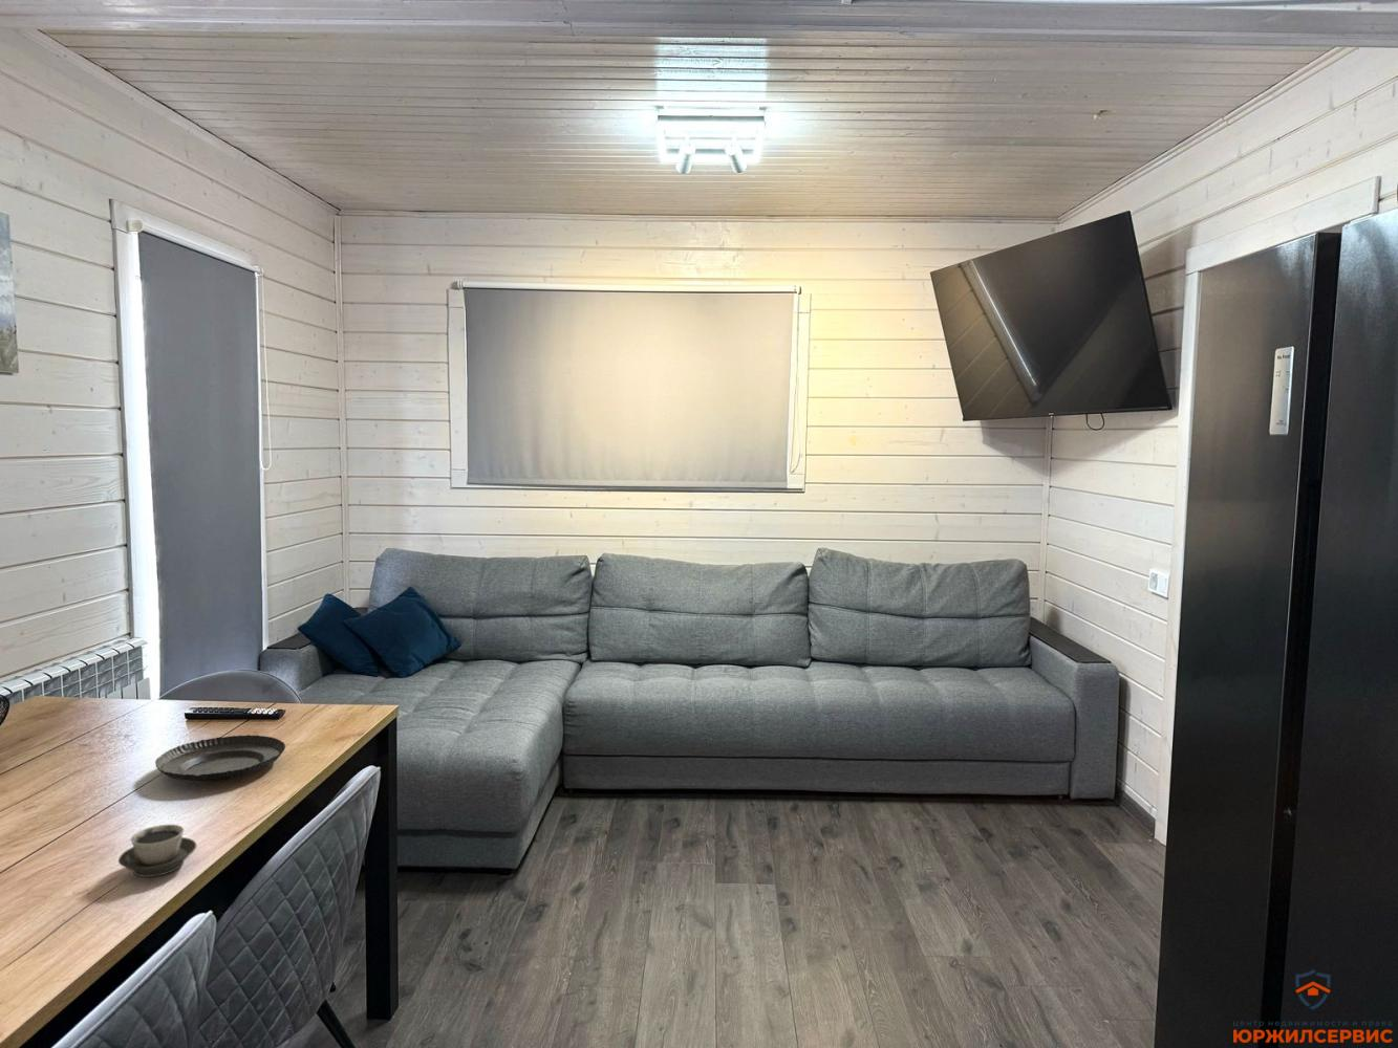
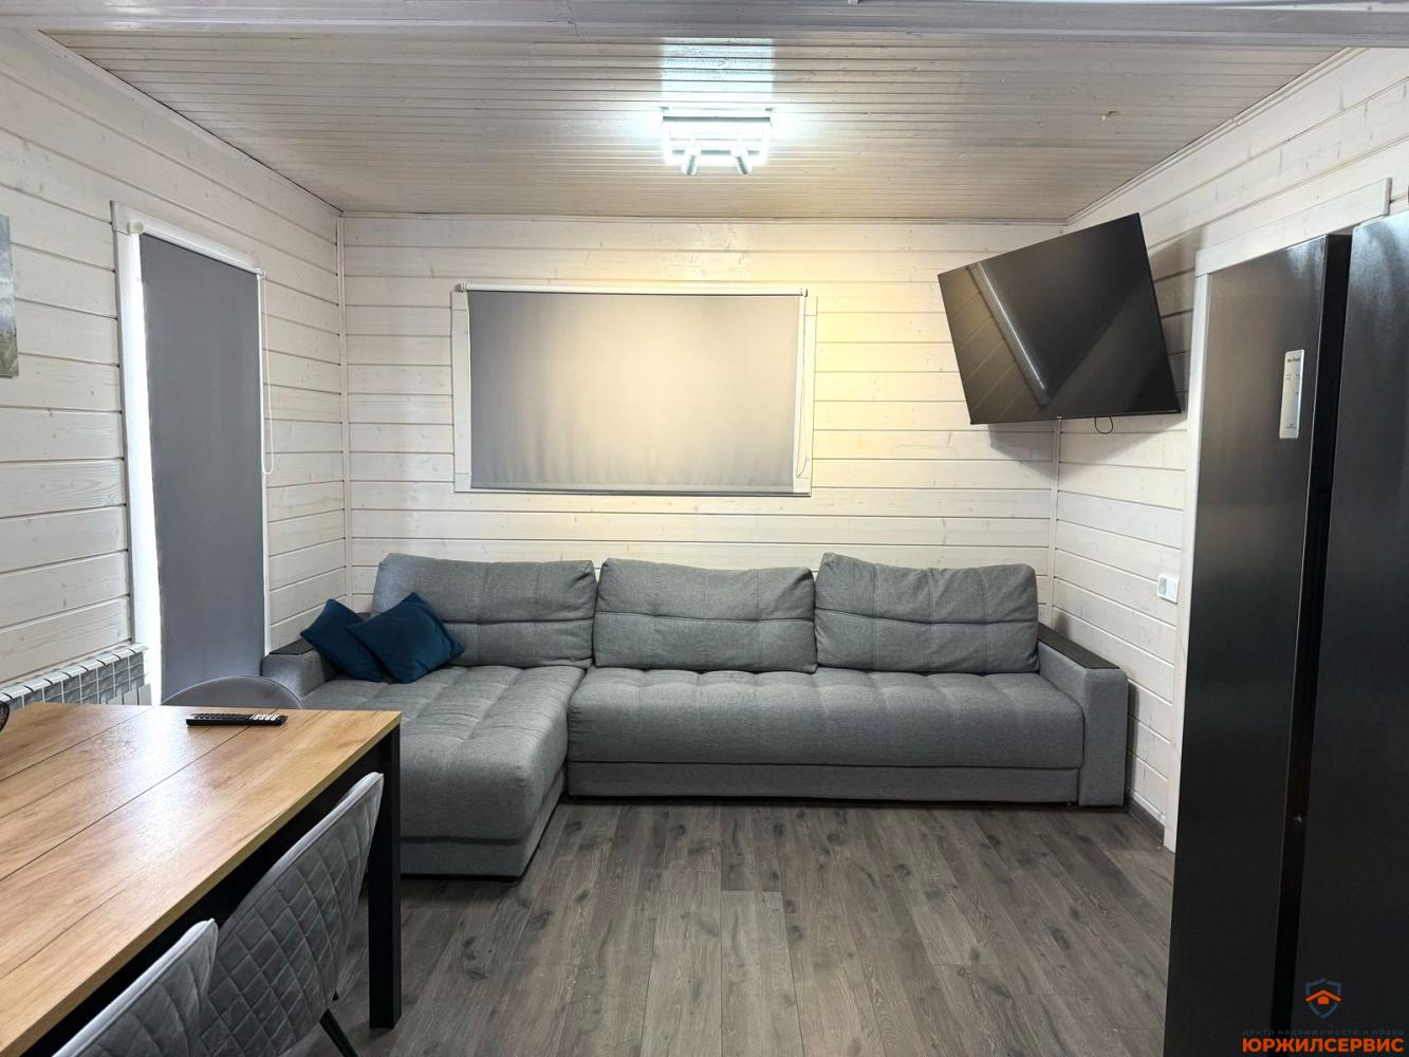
- tart tin [154,733,286,782]
- cup [118,823,197,878]
